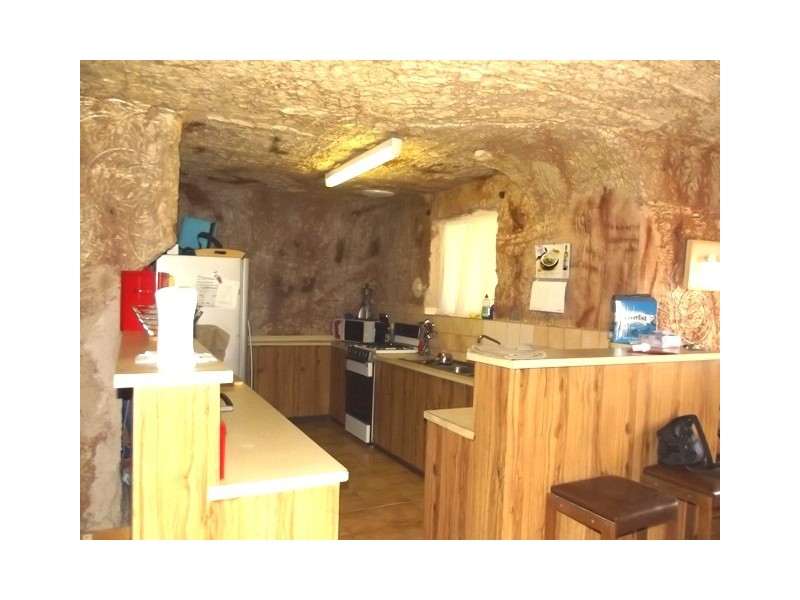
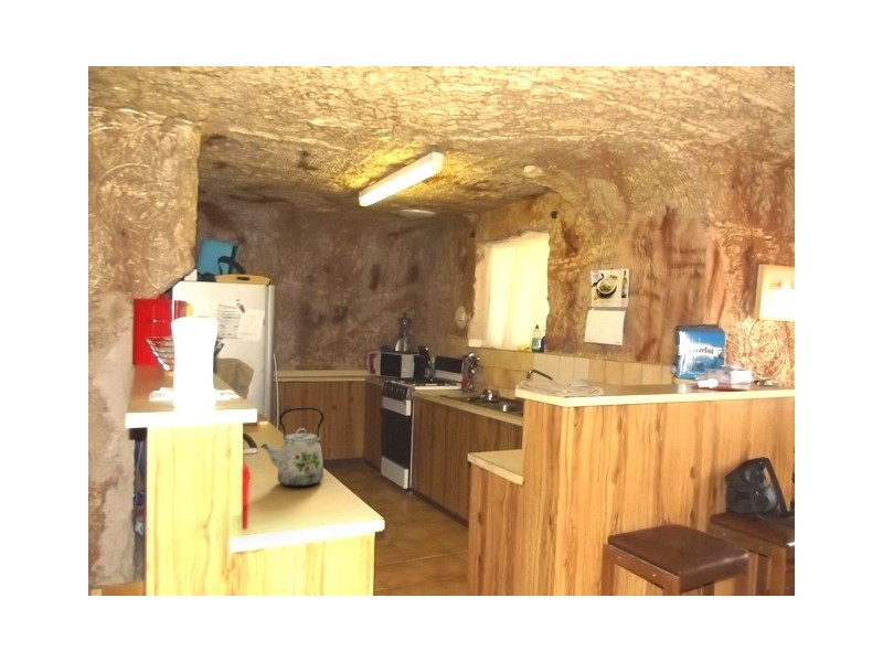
+ kettle [259,406,325,489]
